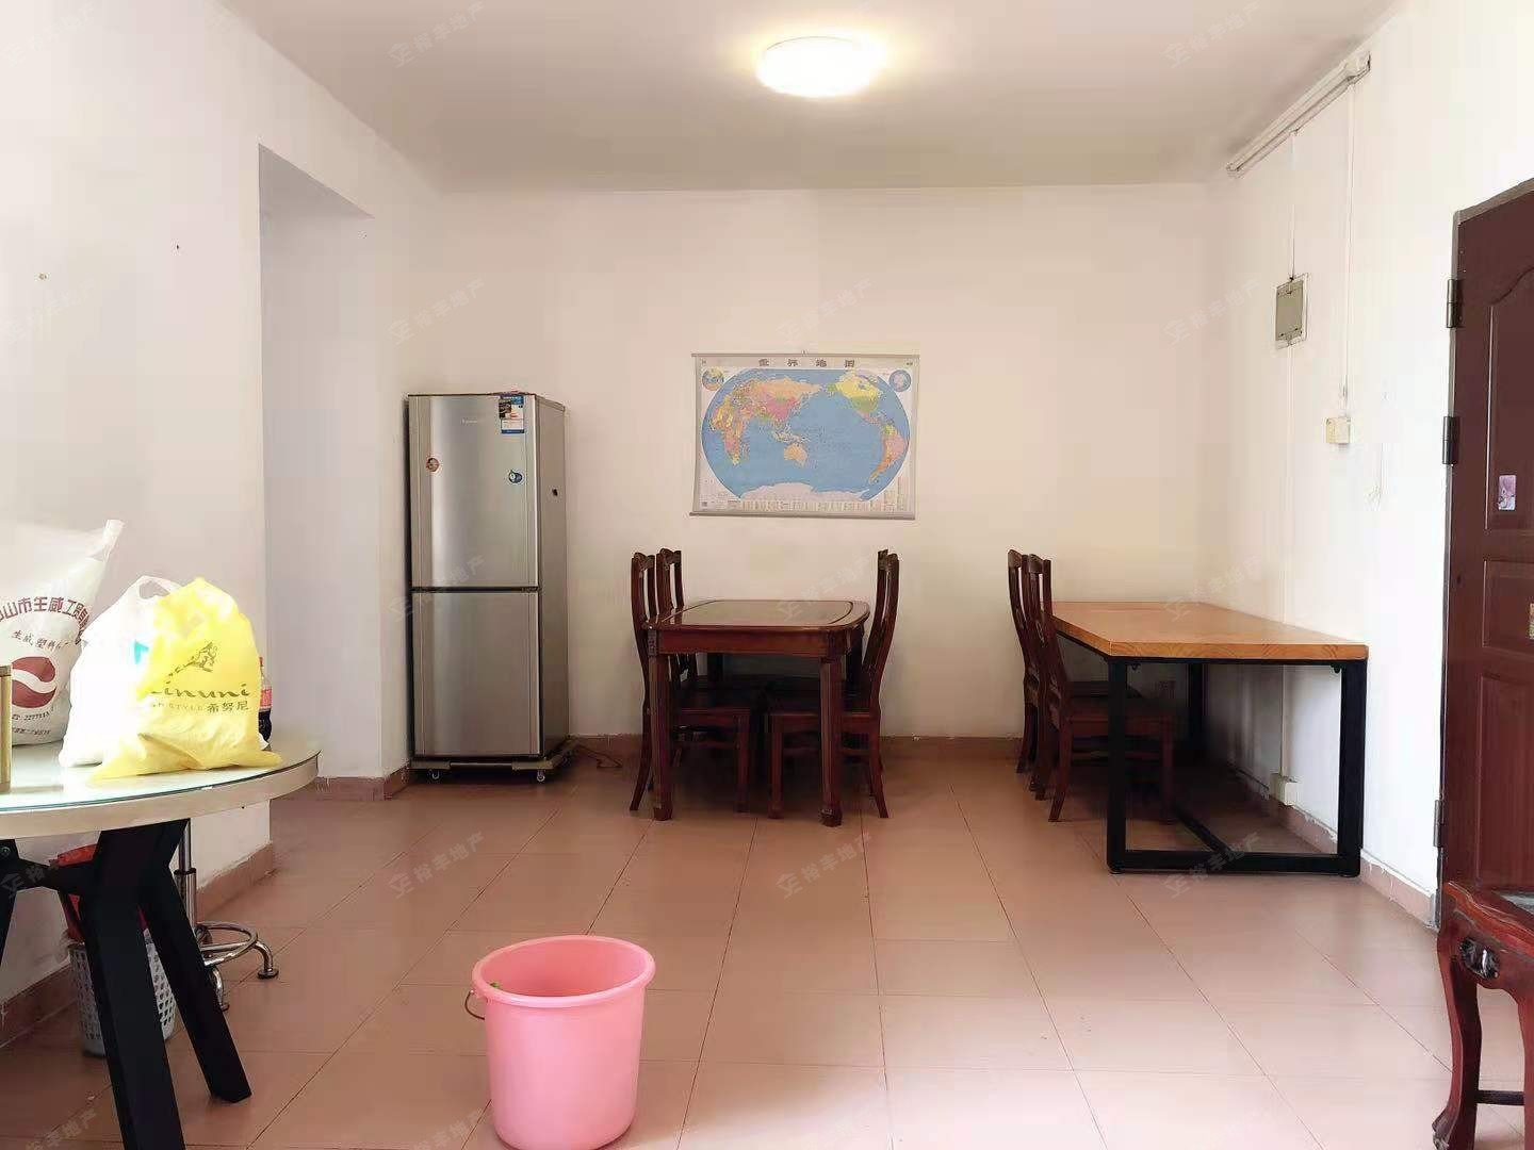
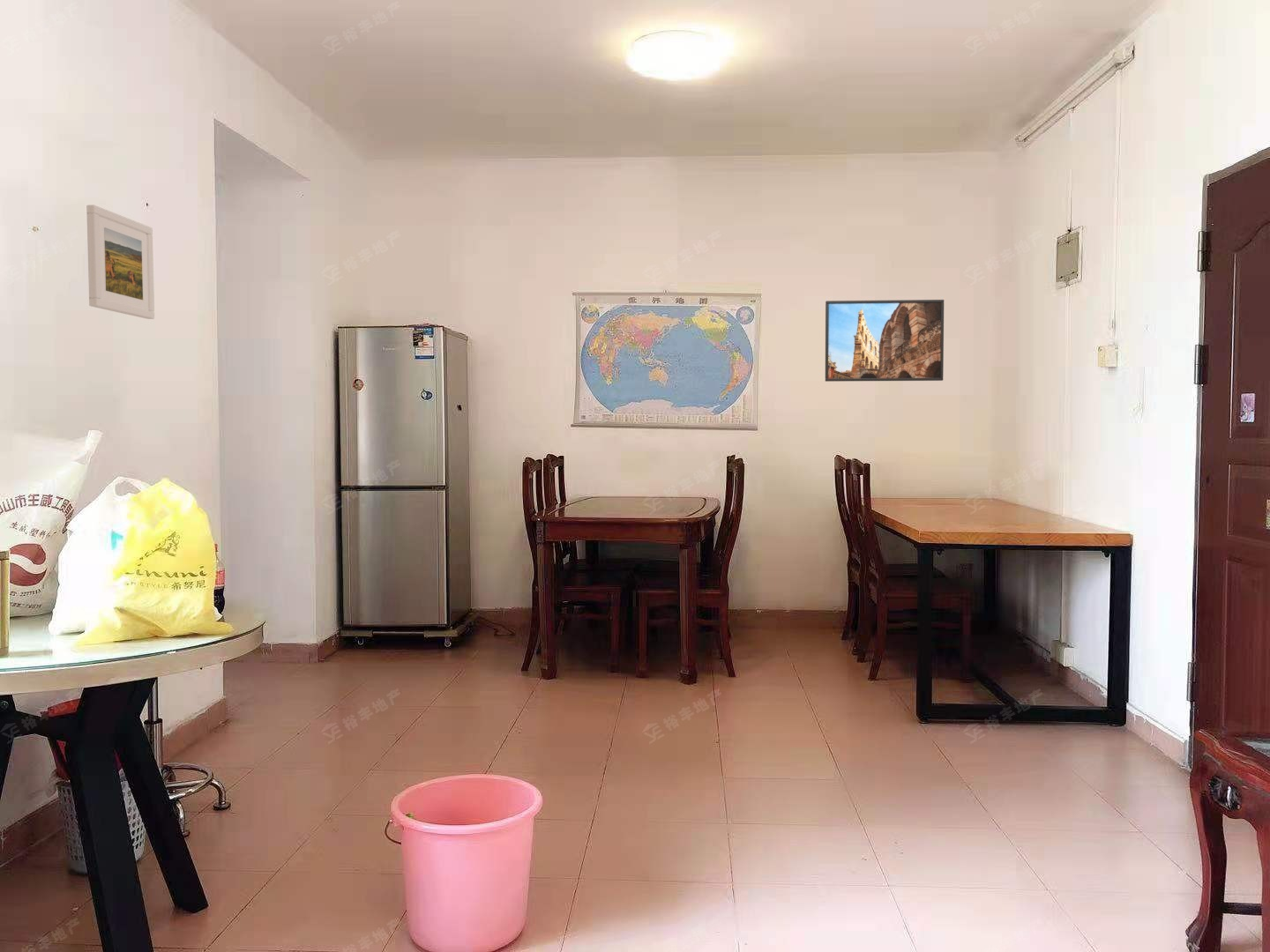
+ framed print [86,205,155,320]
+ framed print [825,299,945,383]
